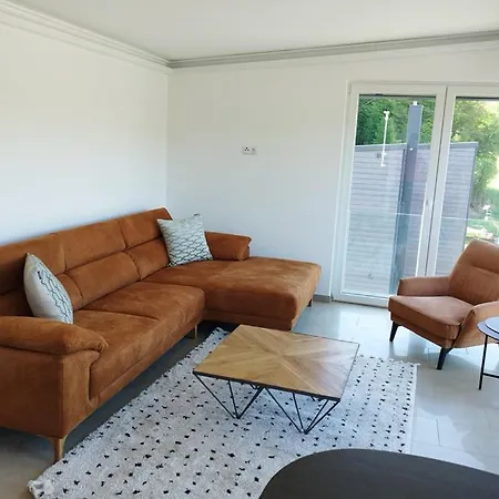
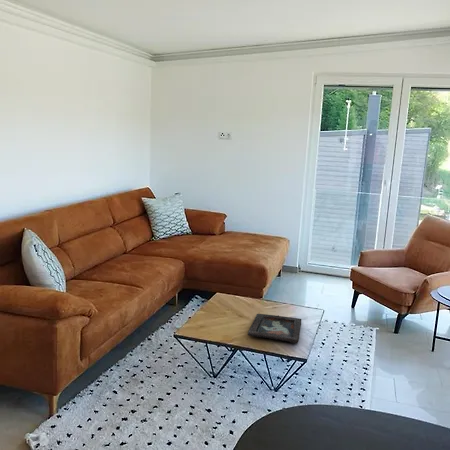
+ decorative tray [247,313,302,345]
